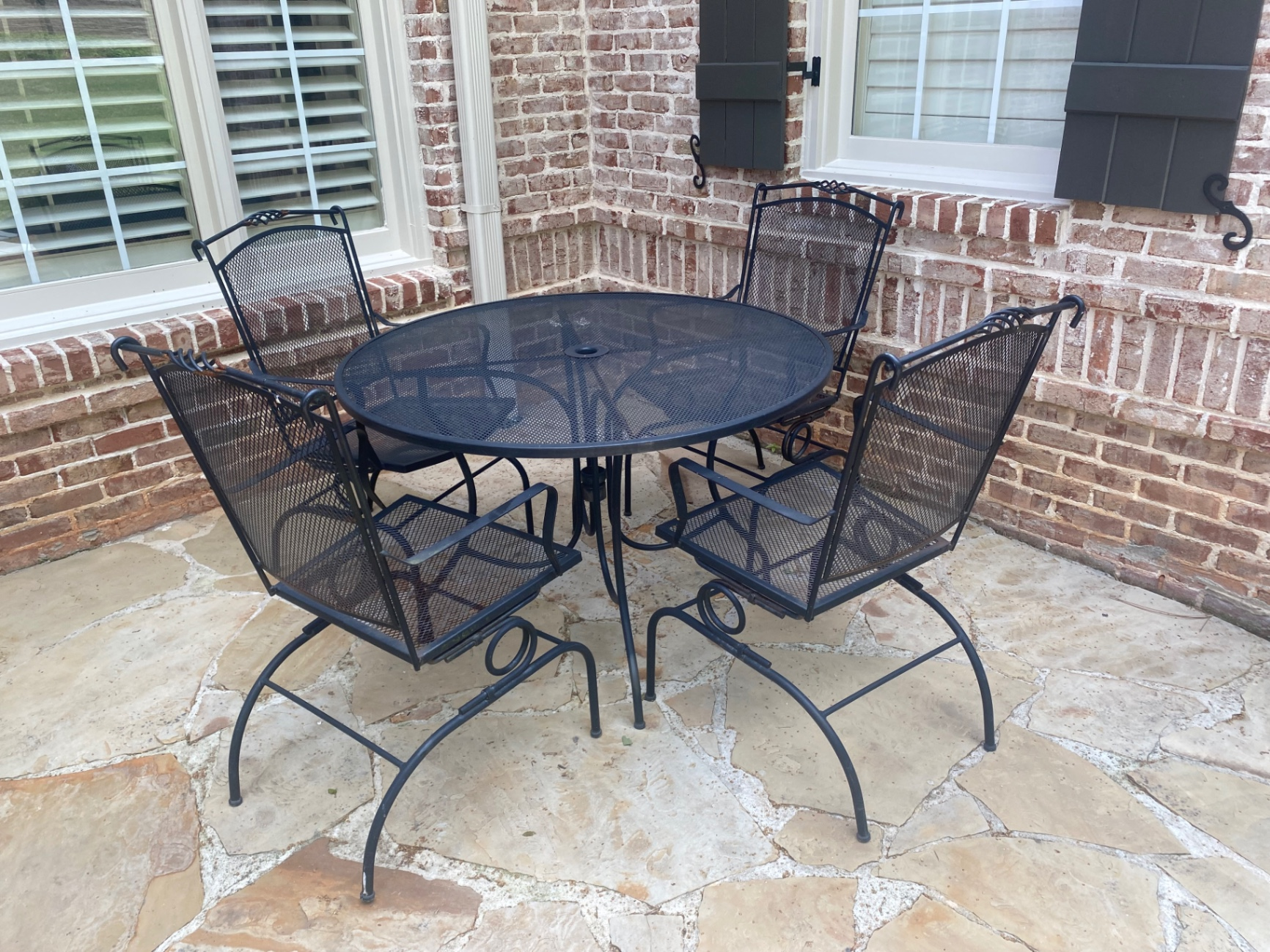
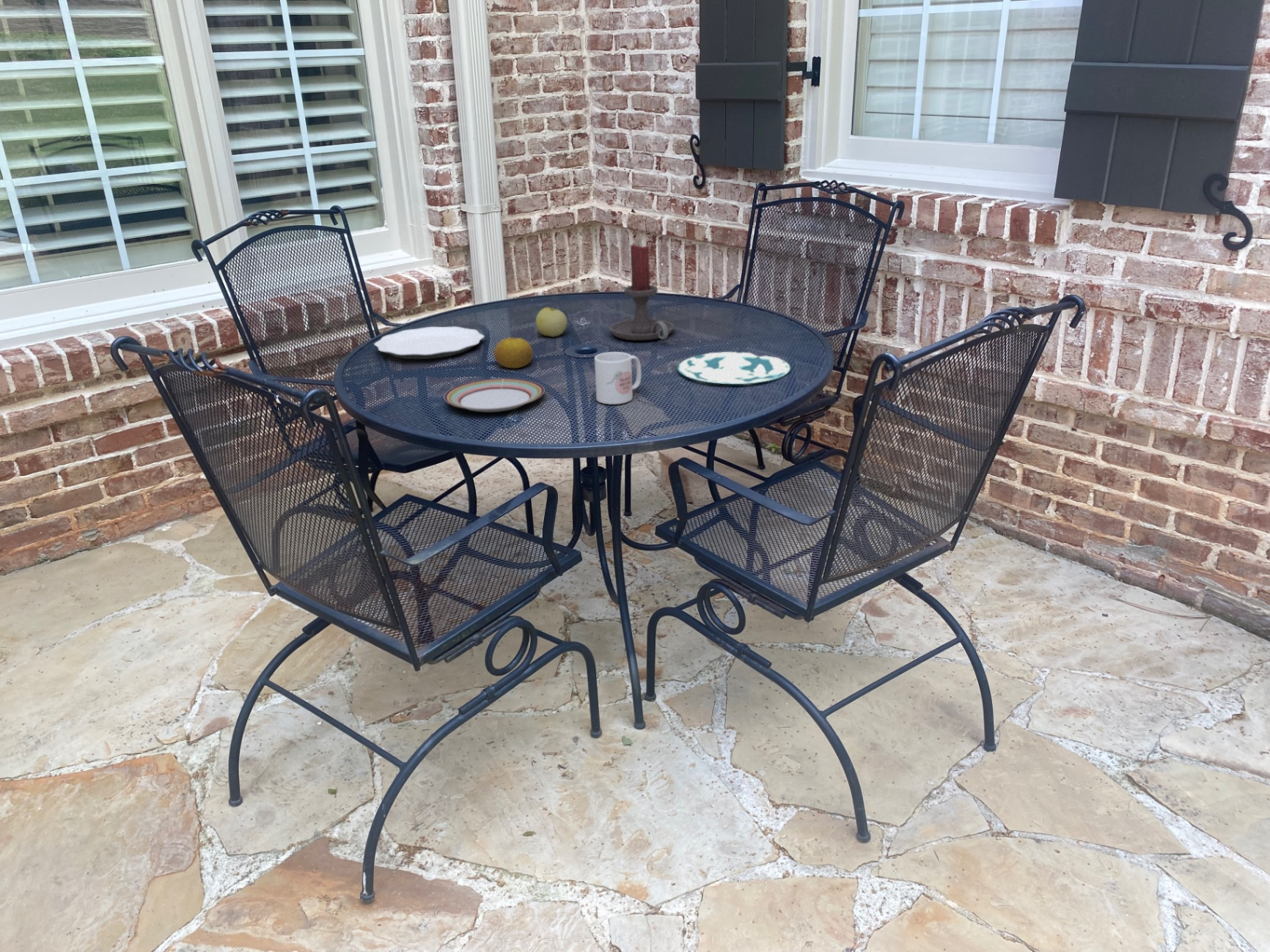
+ candle holder [609,243,675,341]
+ mug [594,351,642,405]
+ plate [676,351,792,385]
+ plate [373,326,485,360]
+ fruit [493,336,534,369]
+ apple [535,306,568,338]
+ plate [444,377,545,413]
